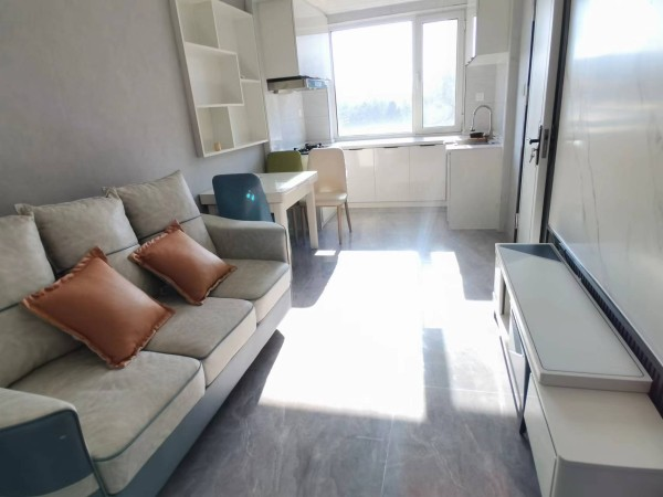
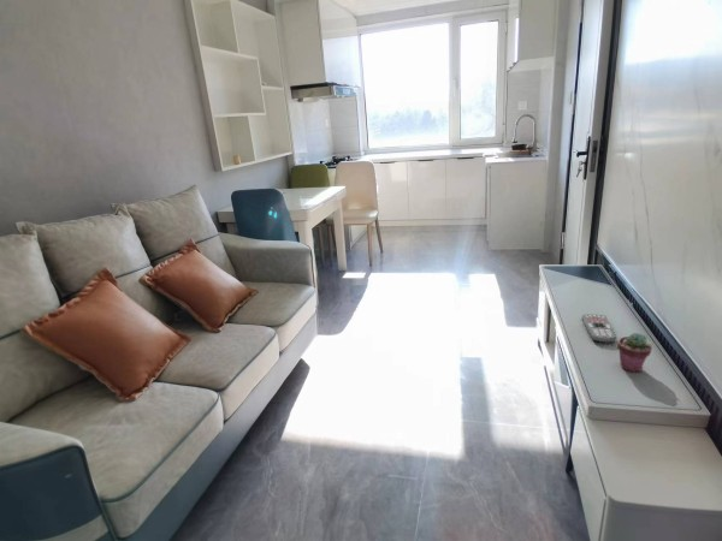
+ remote control [581,313,617,344]
+ potted succulent [616,332,653,374]
